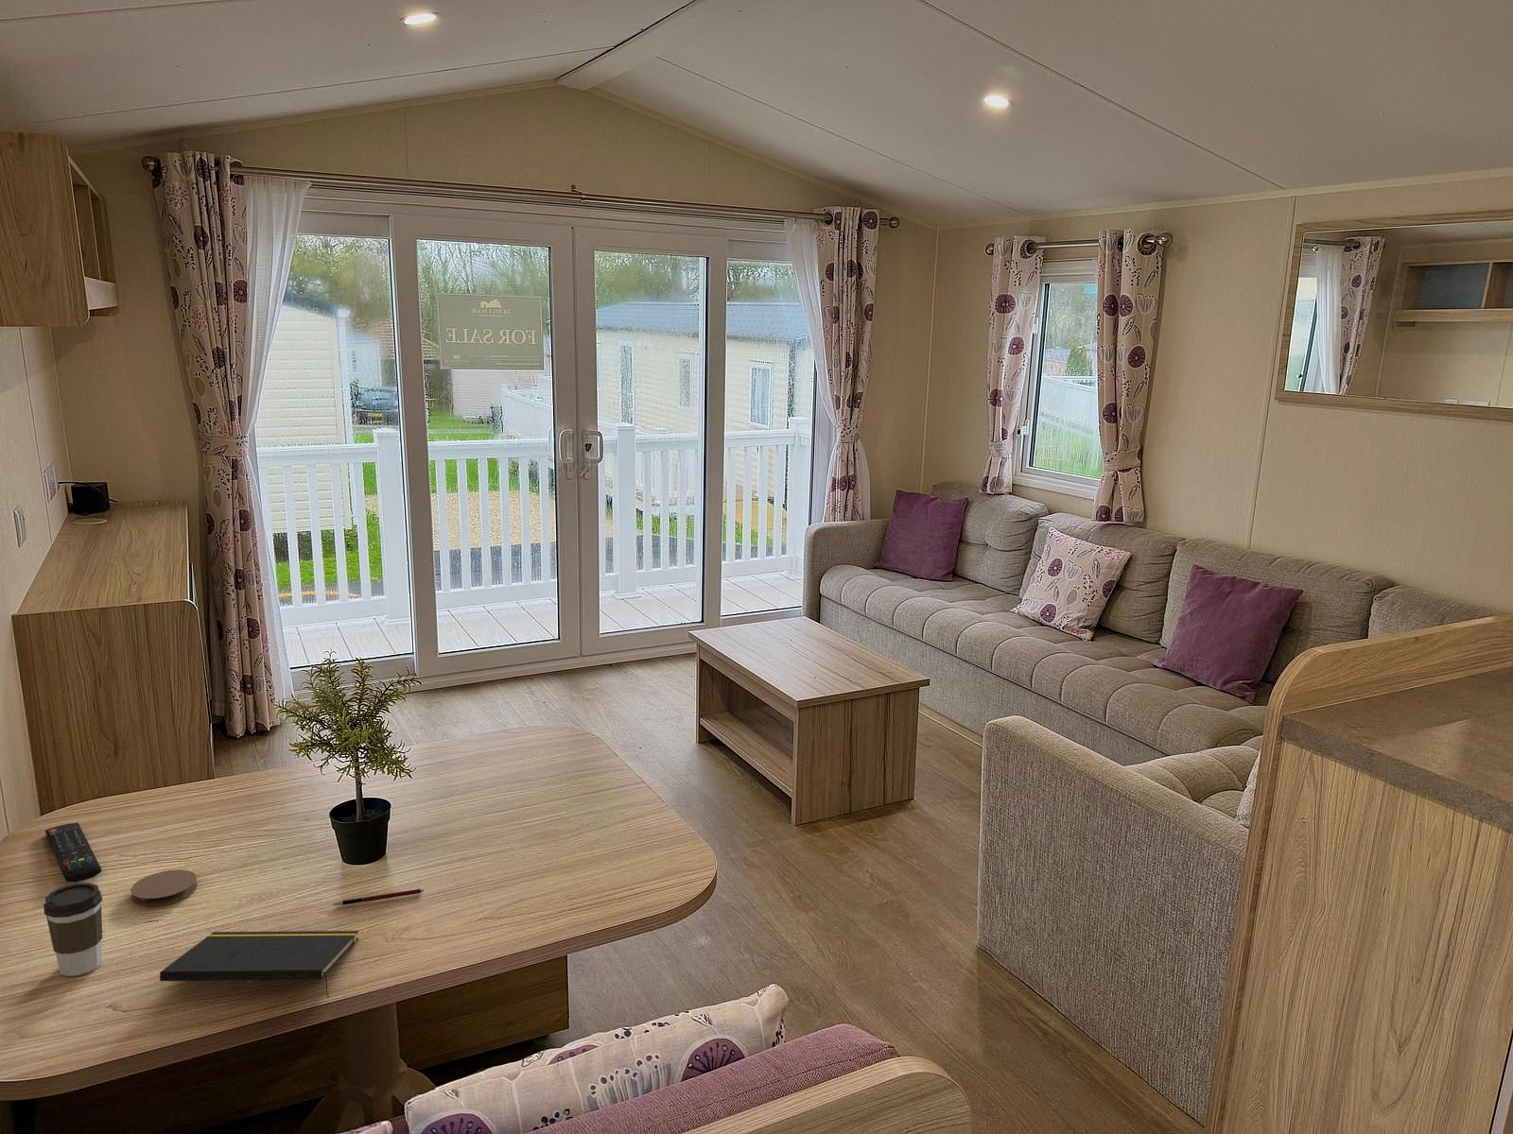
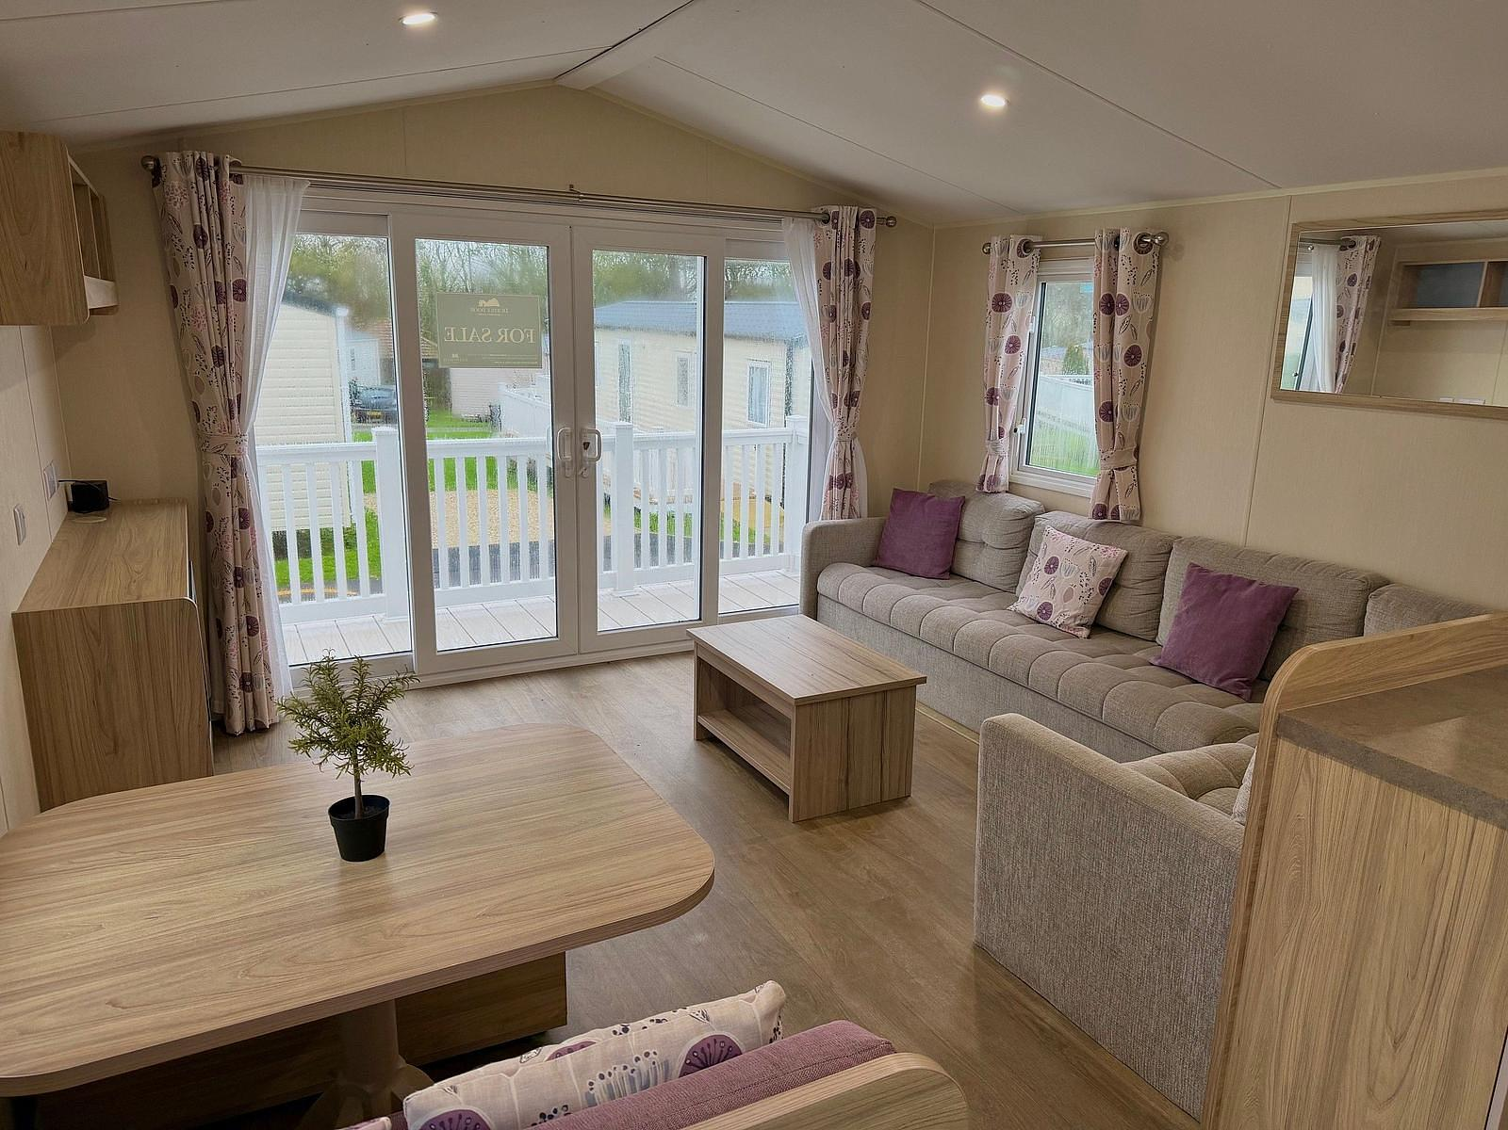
- coffee cup [43,881,104,977]
- notepad [158,930,360,999]
- remote control [44,821,102,883]
- coaster [131,868,199,908]
- pen [332,889,424,906]
